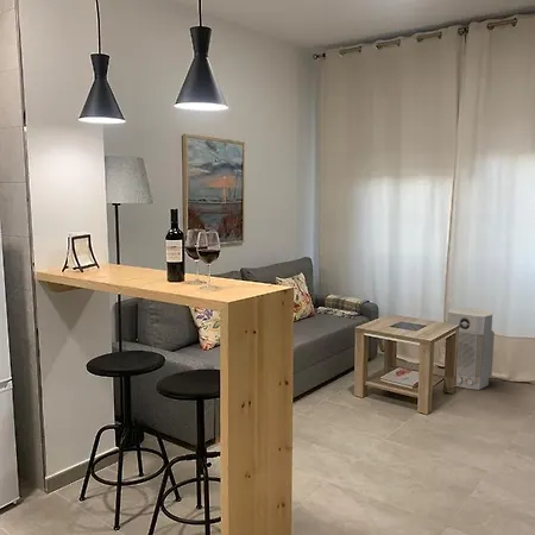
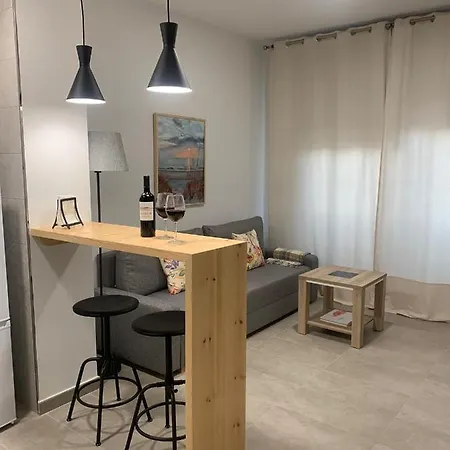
- air purifier [442,307,496,391]
